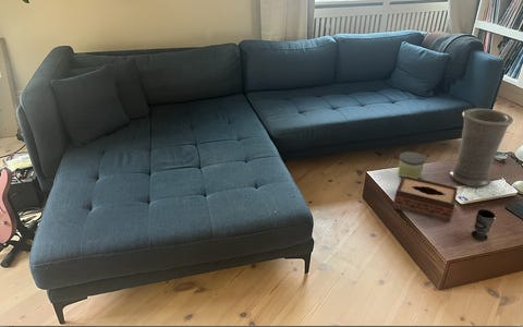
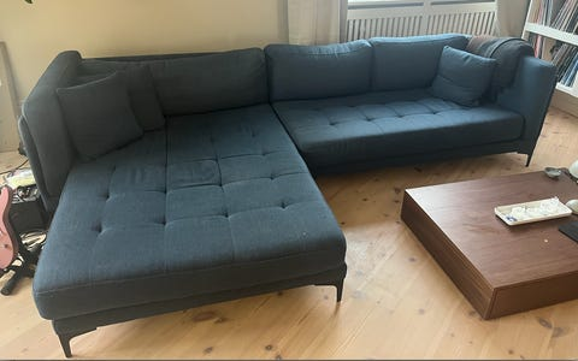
- tissue box [392,175,459,223]
- cup [471,208,496,241]
- candle [397,150,427,179]
- vase [448,108,514,187]
